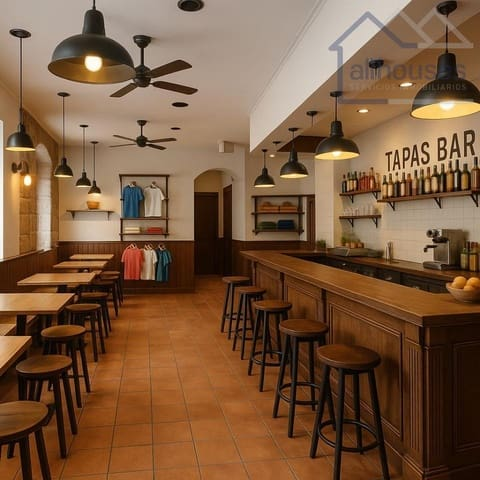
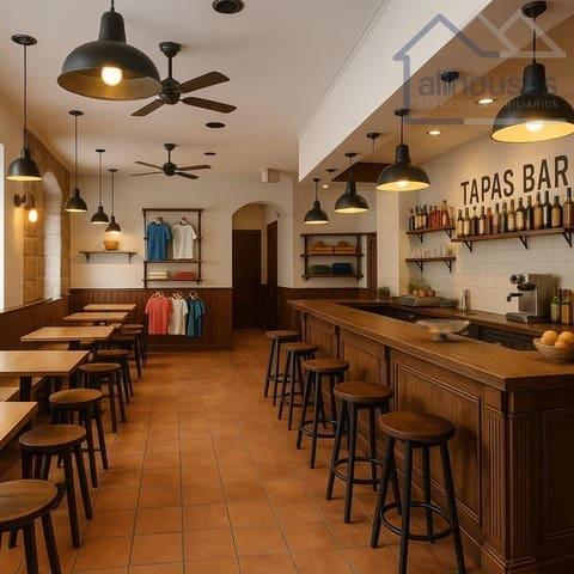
+ decorative bowl [414,319,471,342]
